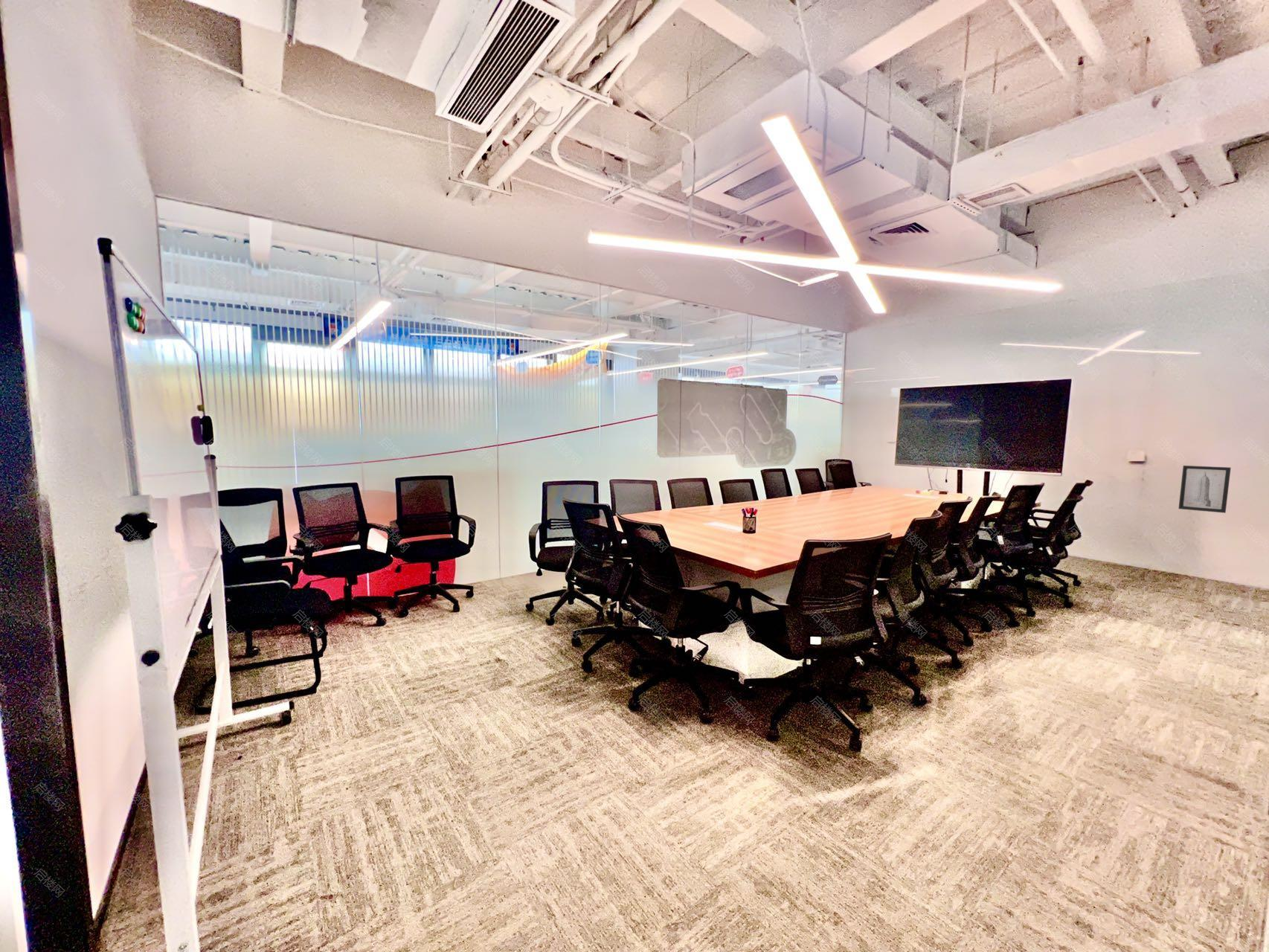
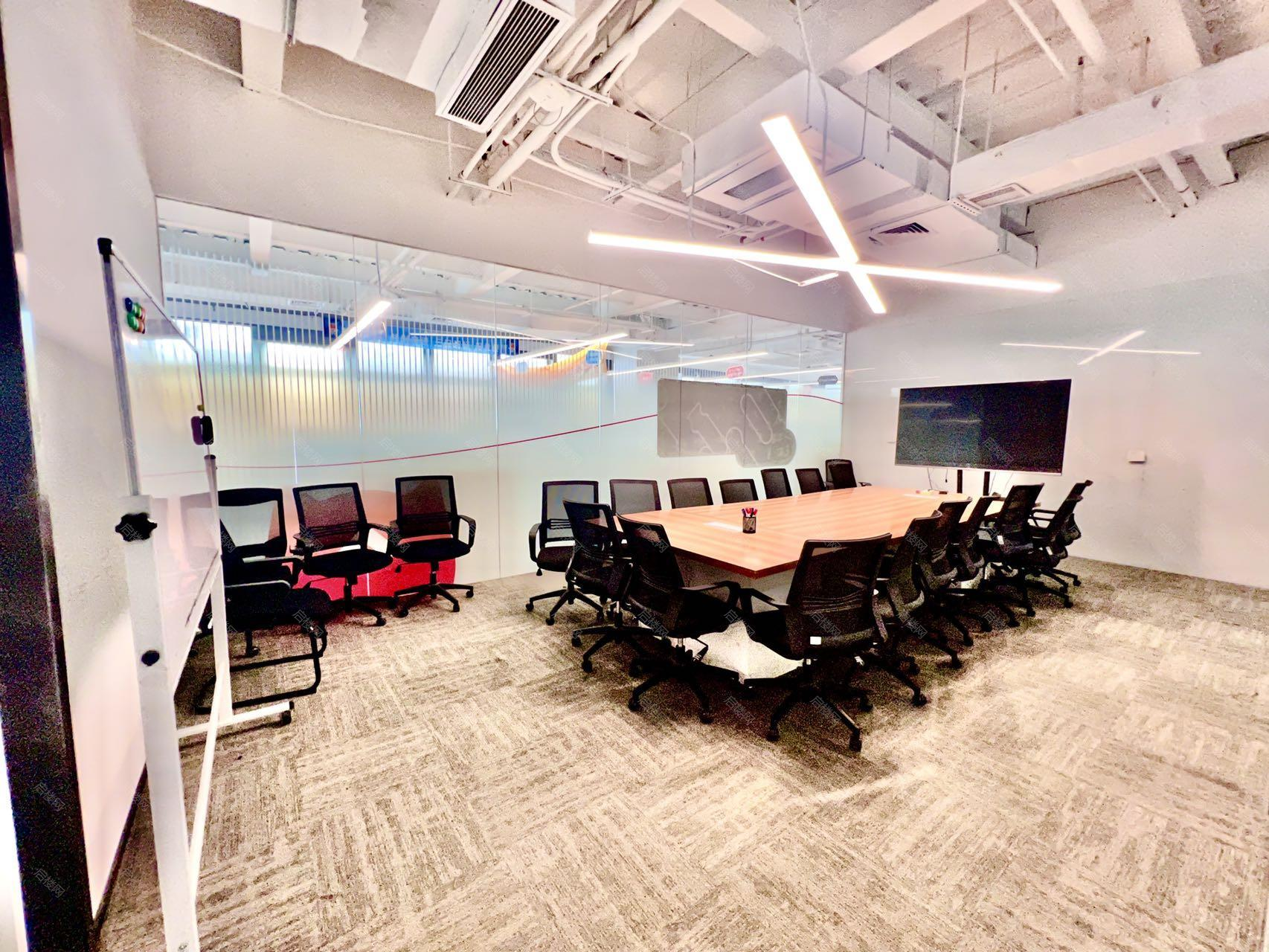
- wall art [1178,465,1232,514]
